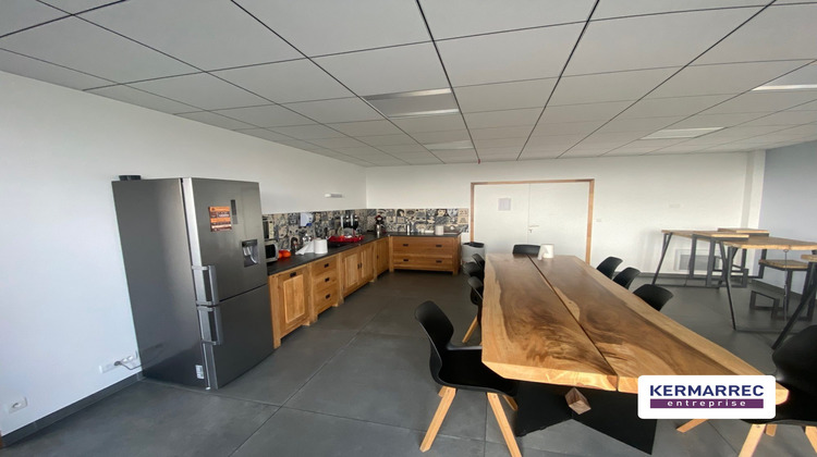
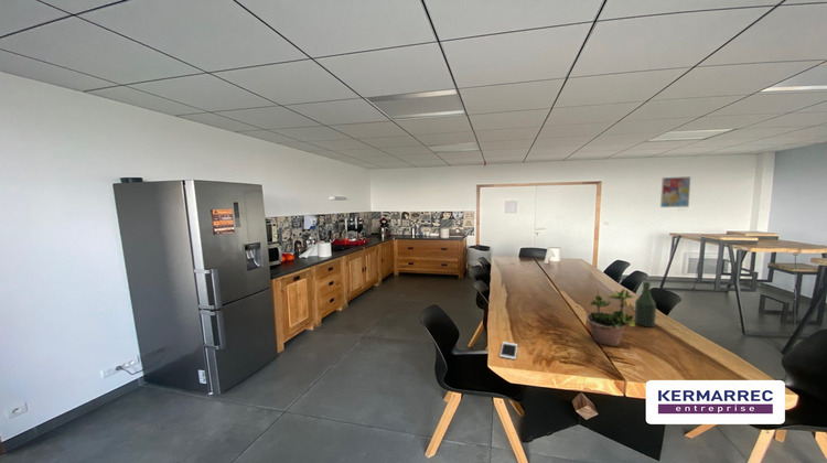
+ cell phone [498,341,518,360]
+ potted plant [586,283,636,347]
+ wall art [659,175,691,208]
+ bottle [634,281,657,329]
